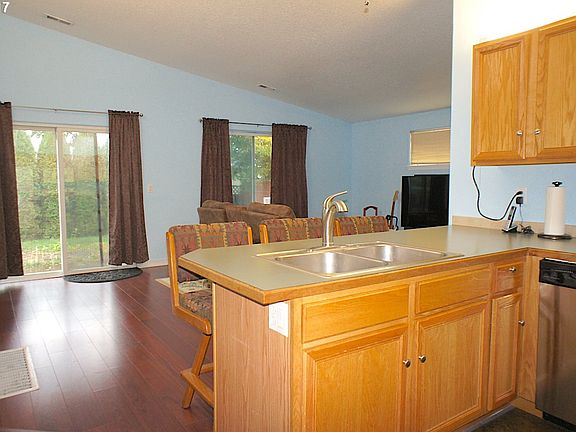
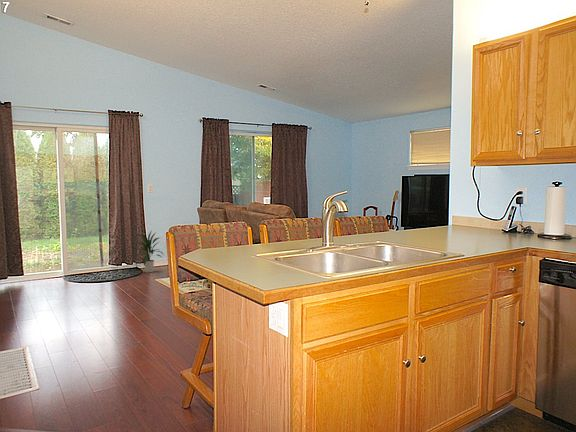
+ indoor plant [133,230,165,273]
